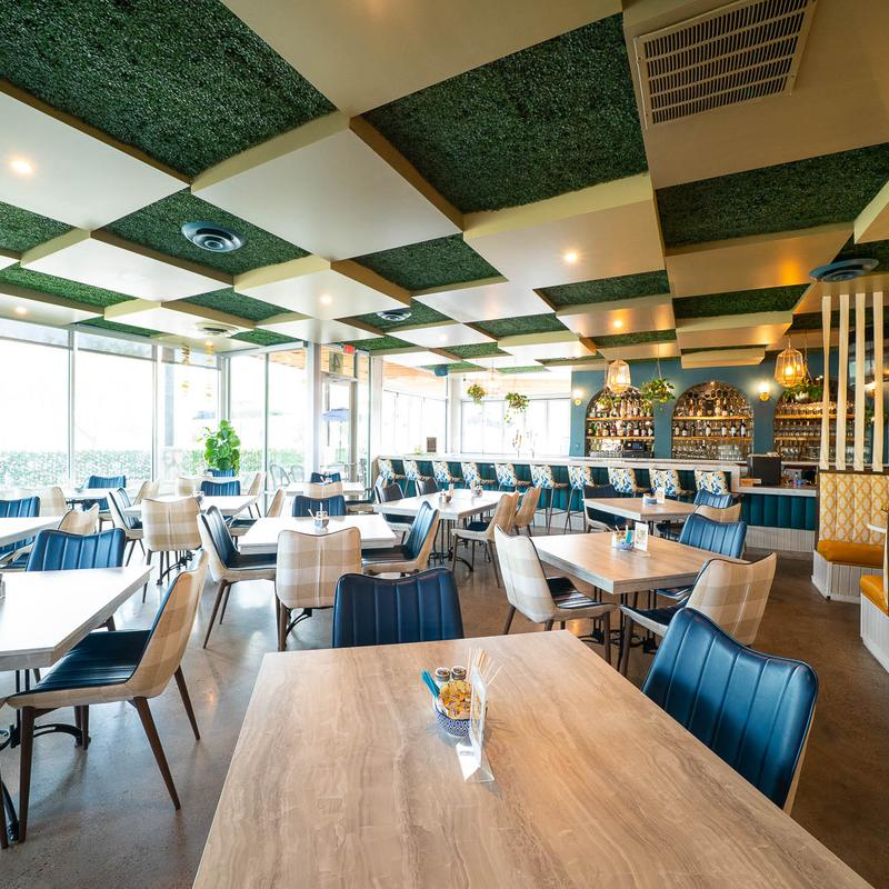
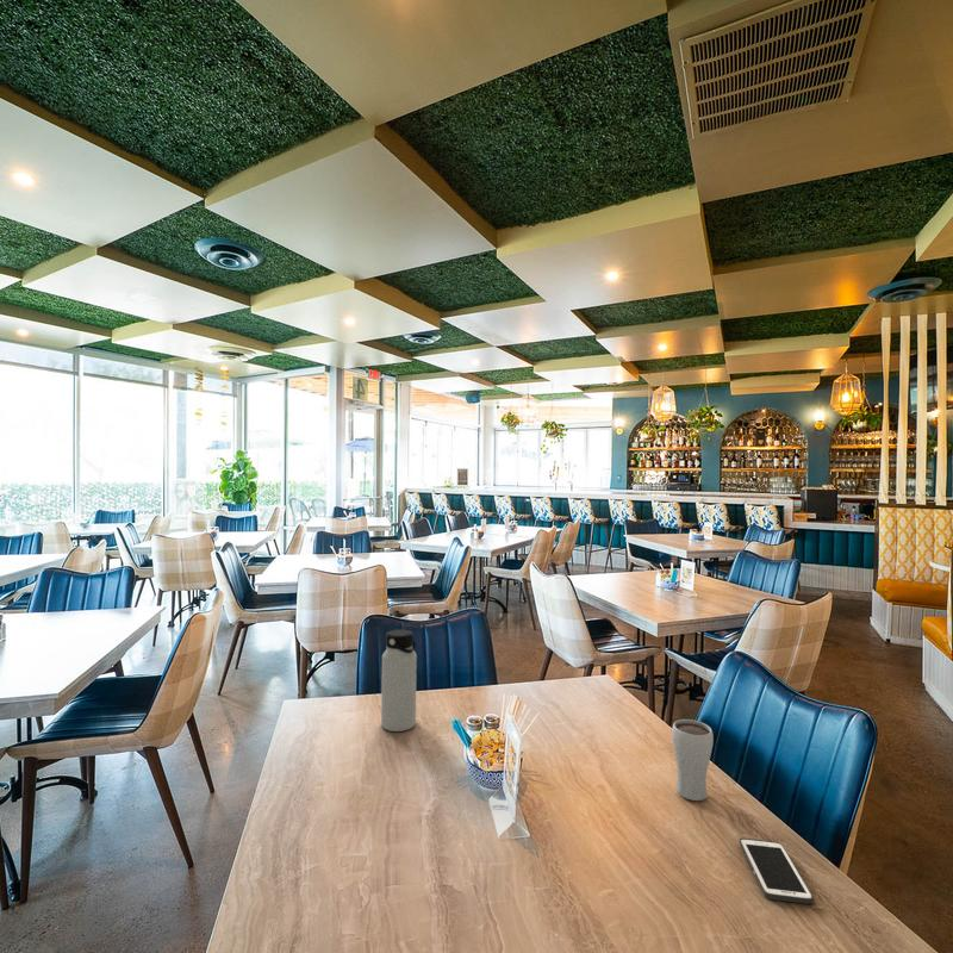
+ cell phone [739,837,815,905]
+ water bottle [380,629,418,733]
+ drinking glass [671,718,715,802]
